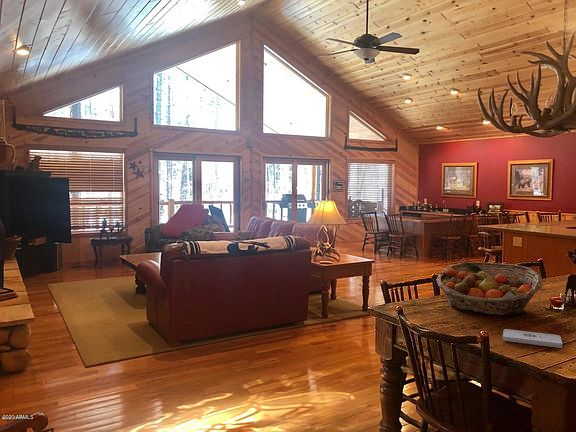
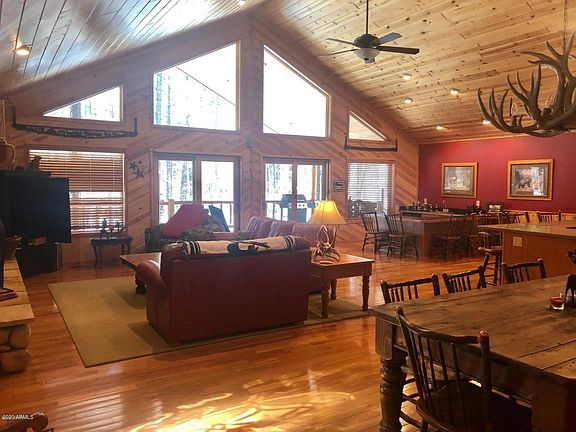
- fruit basket [435,261,543,316]
- notepad [502,328,563,349]
